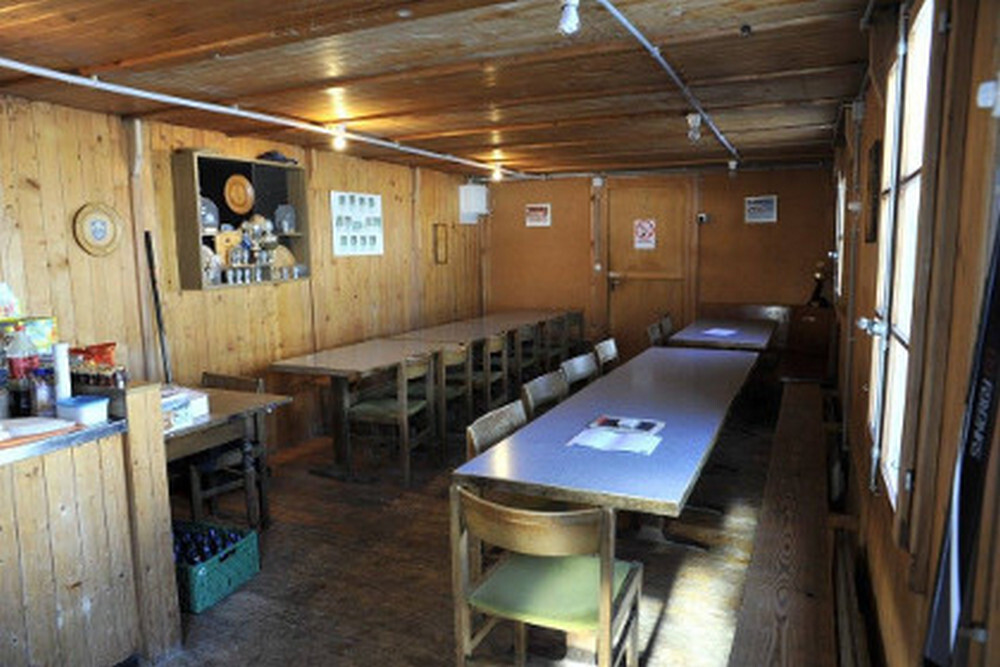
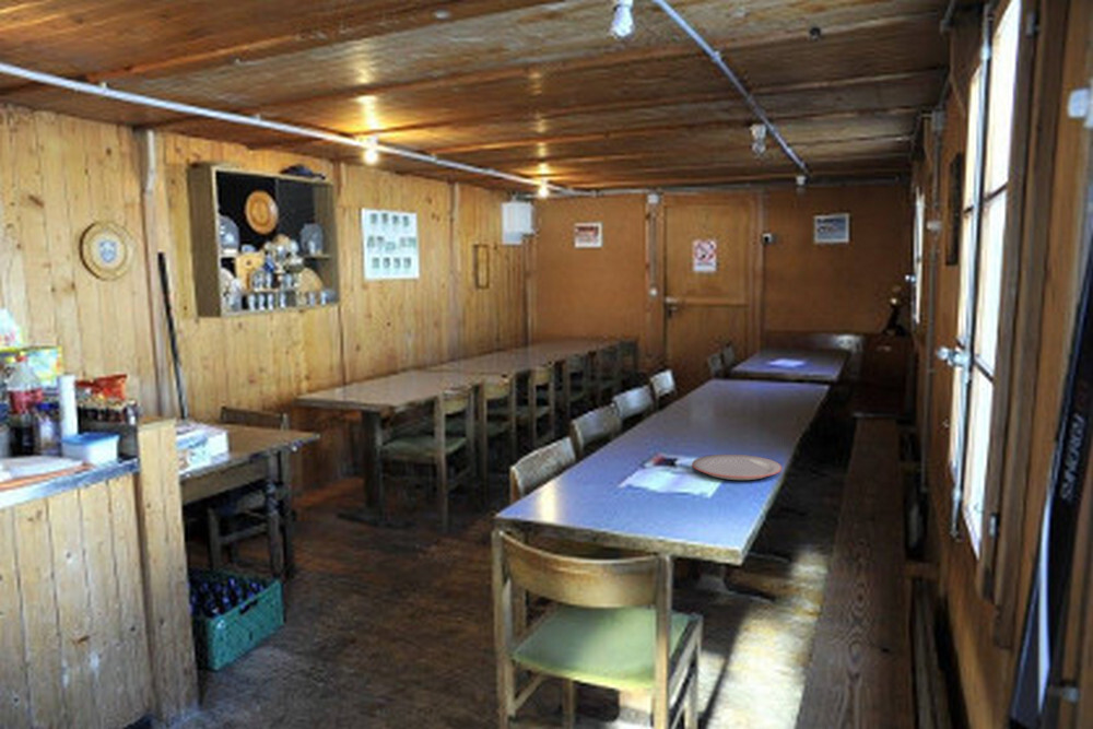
+ plate [691,454,783,481]
